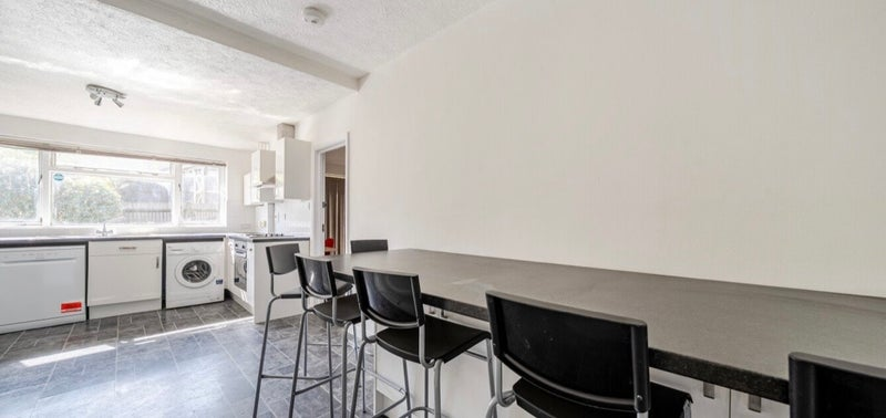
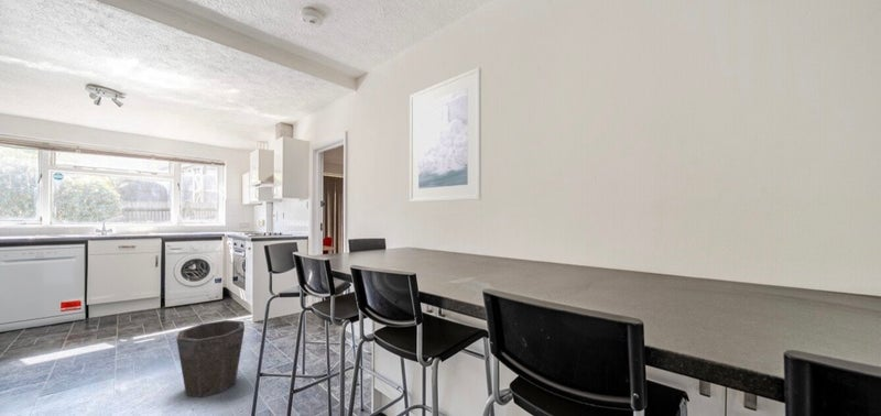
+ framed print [409,66,482,204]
+ waste bin [175,319,246,398]
